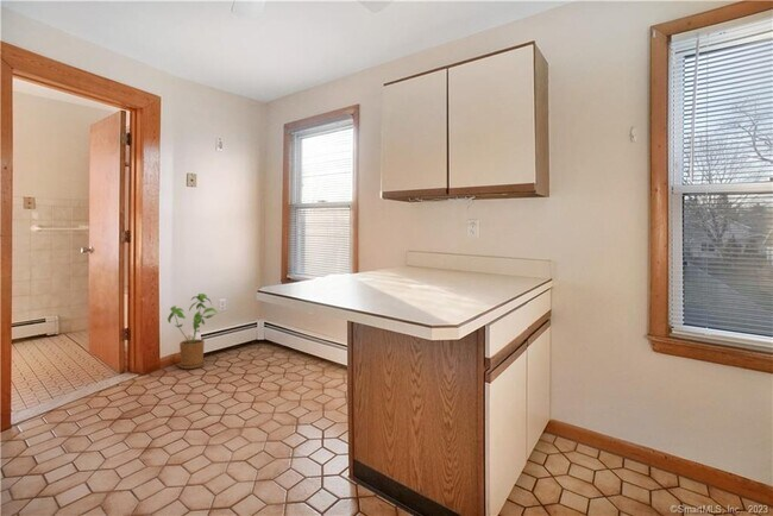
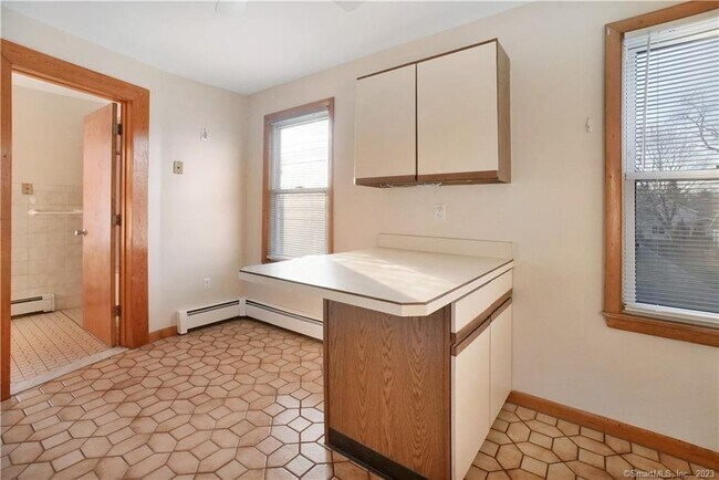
- house plant [166,292,219,370]
